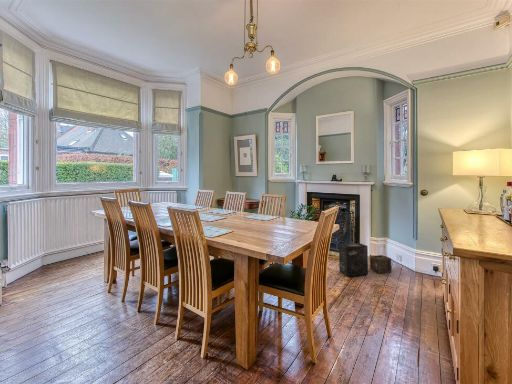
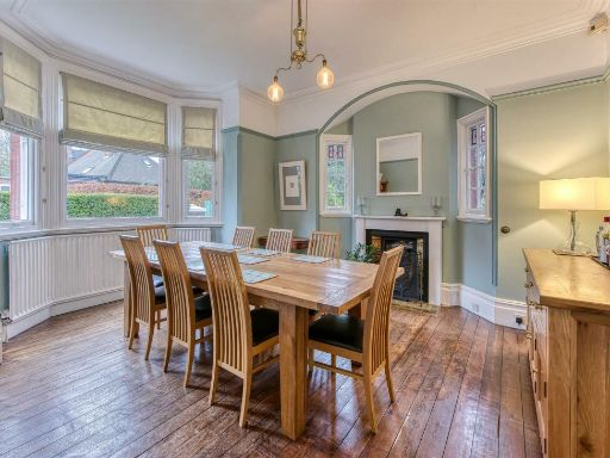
- speaker [338,242,392,277]
